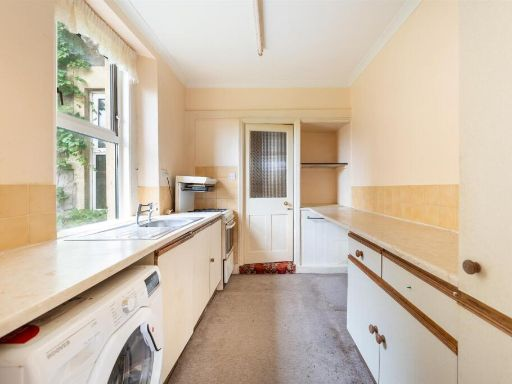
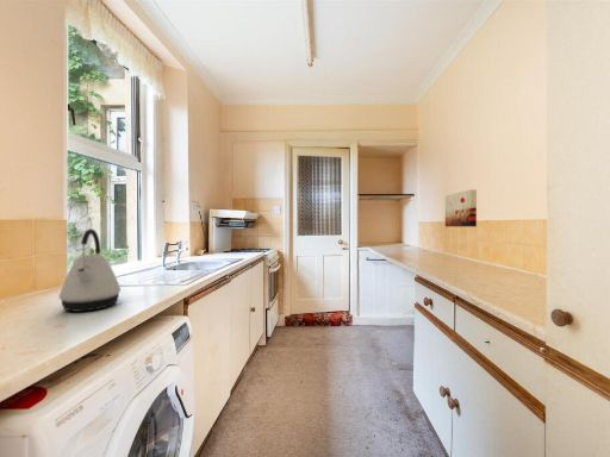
+ wall art [444,188,478,227]
+ kettle [58,227,122,313]
